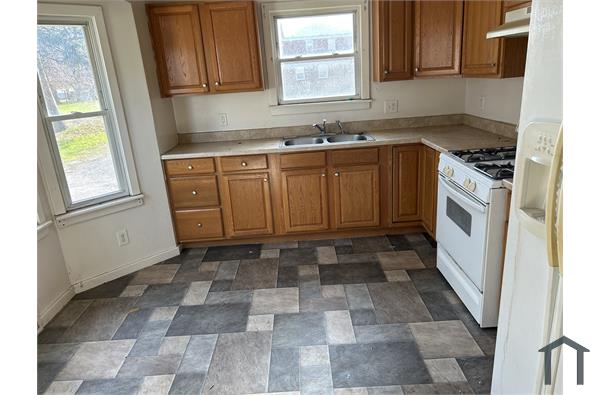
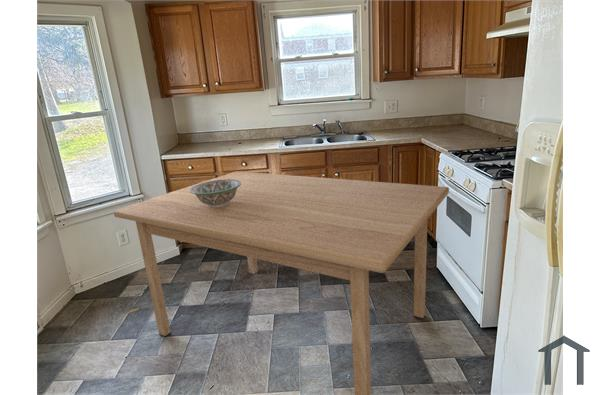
+ table [113,170,450,395]
+ decorative bowl [190,179,241,208]
